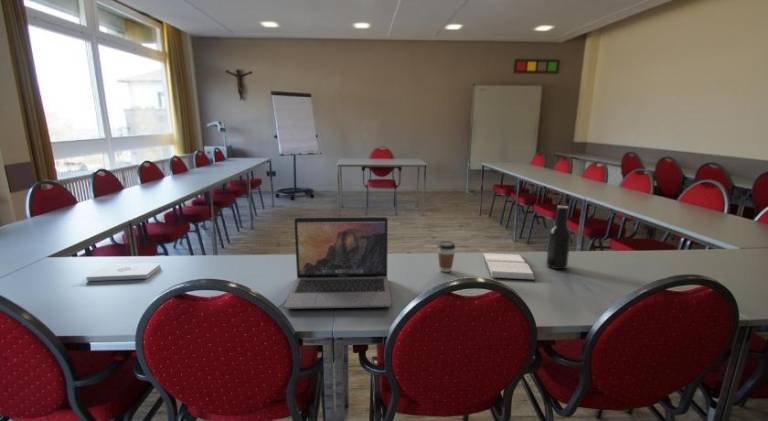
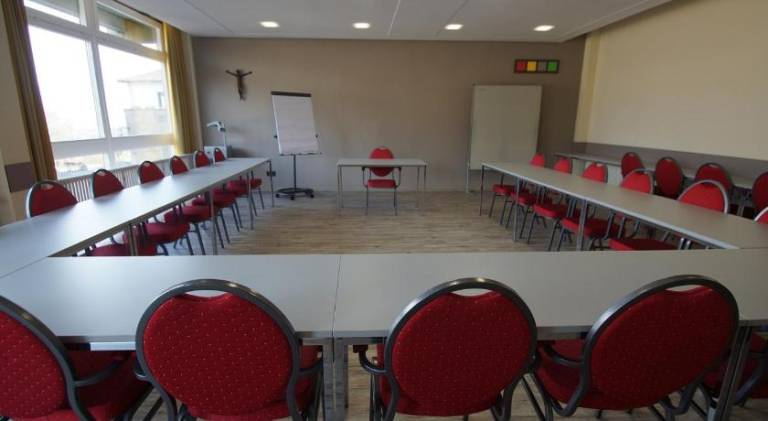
- book [482,252,536,281]
- beer bottle [545,205,572,270]
- laptop [283,216,392,310]
- coffee cup [437,240,456,273]
- notepad [85,262,162,282]
